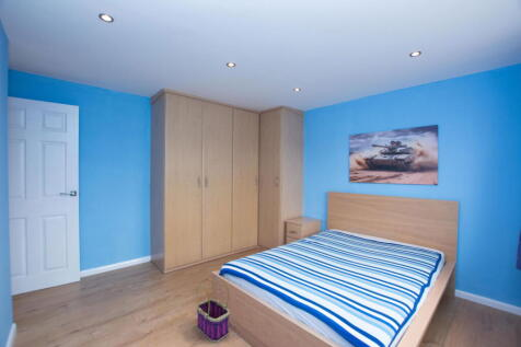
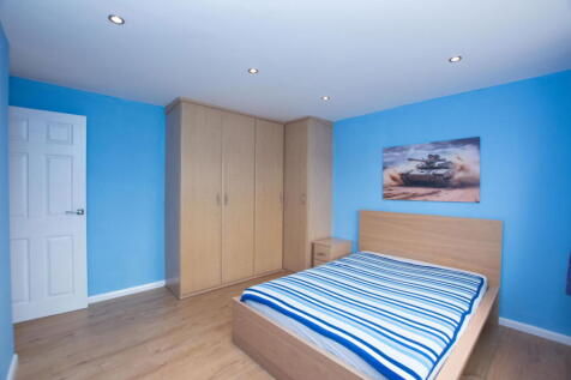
- basket [196,277,231,344]
